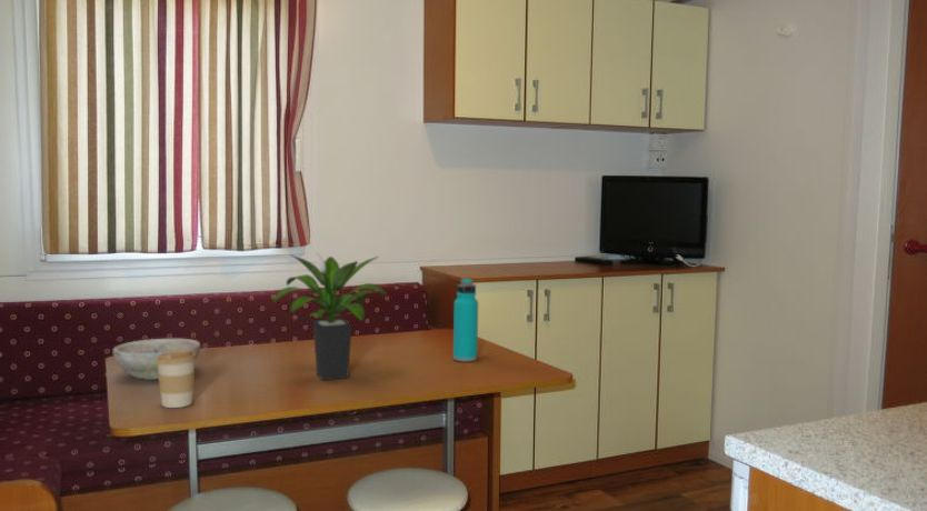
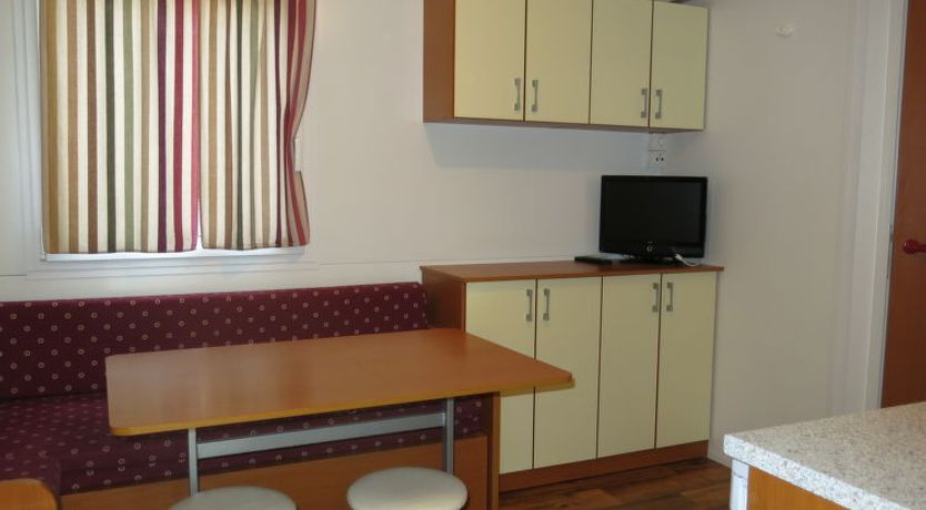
- potted plant [271,251,390,381]
- bowl [112,338,201,381]
- water bottle [452,277,479,362]
- coffee cup [156,350,198,409]
